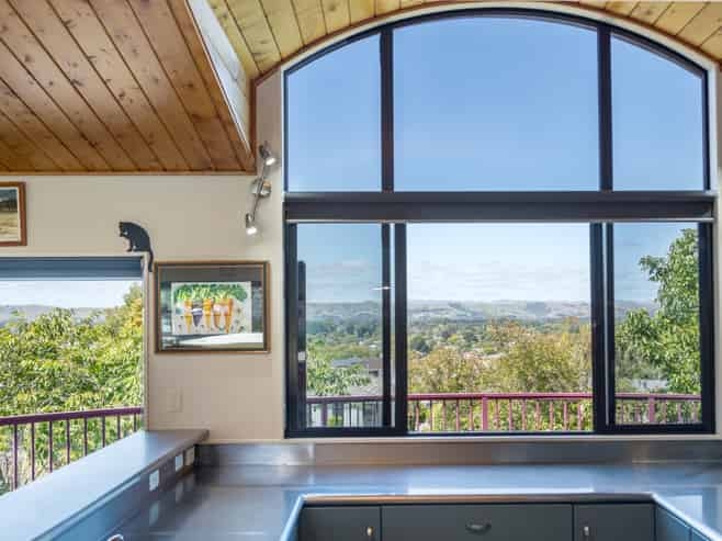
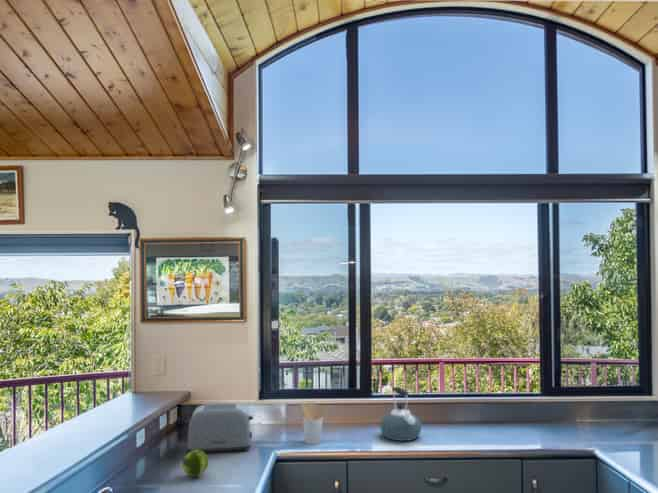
+ fruit [182,450,209,478]
+ utensil holder [300,401,326,446]
+ kettle [379,386,422,442]
+ toaster [187,402,254,453]
